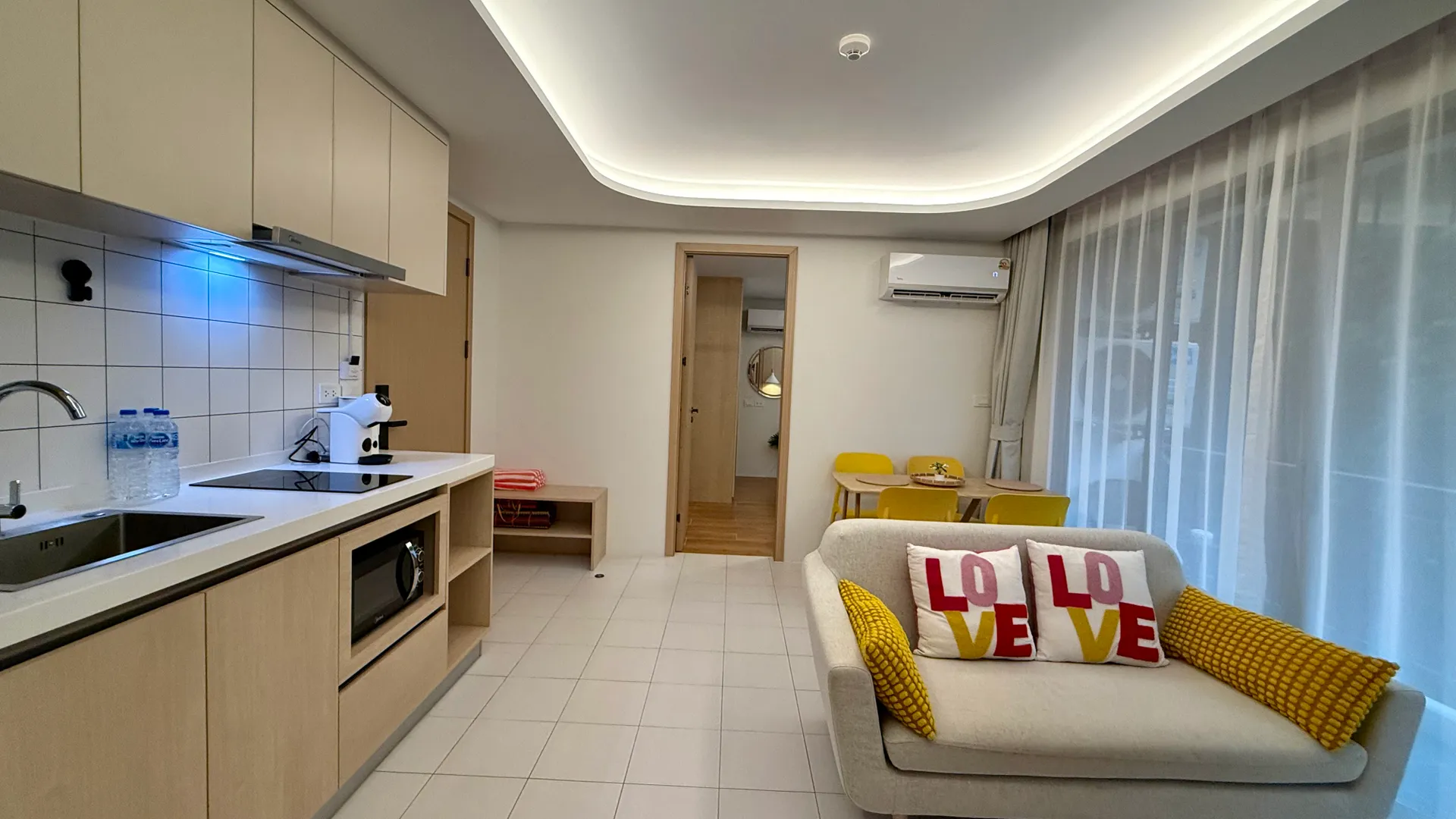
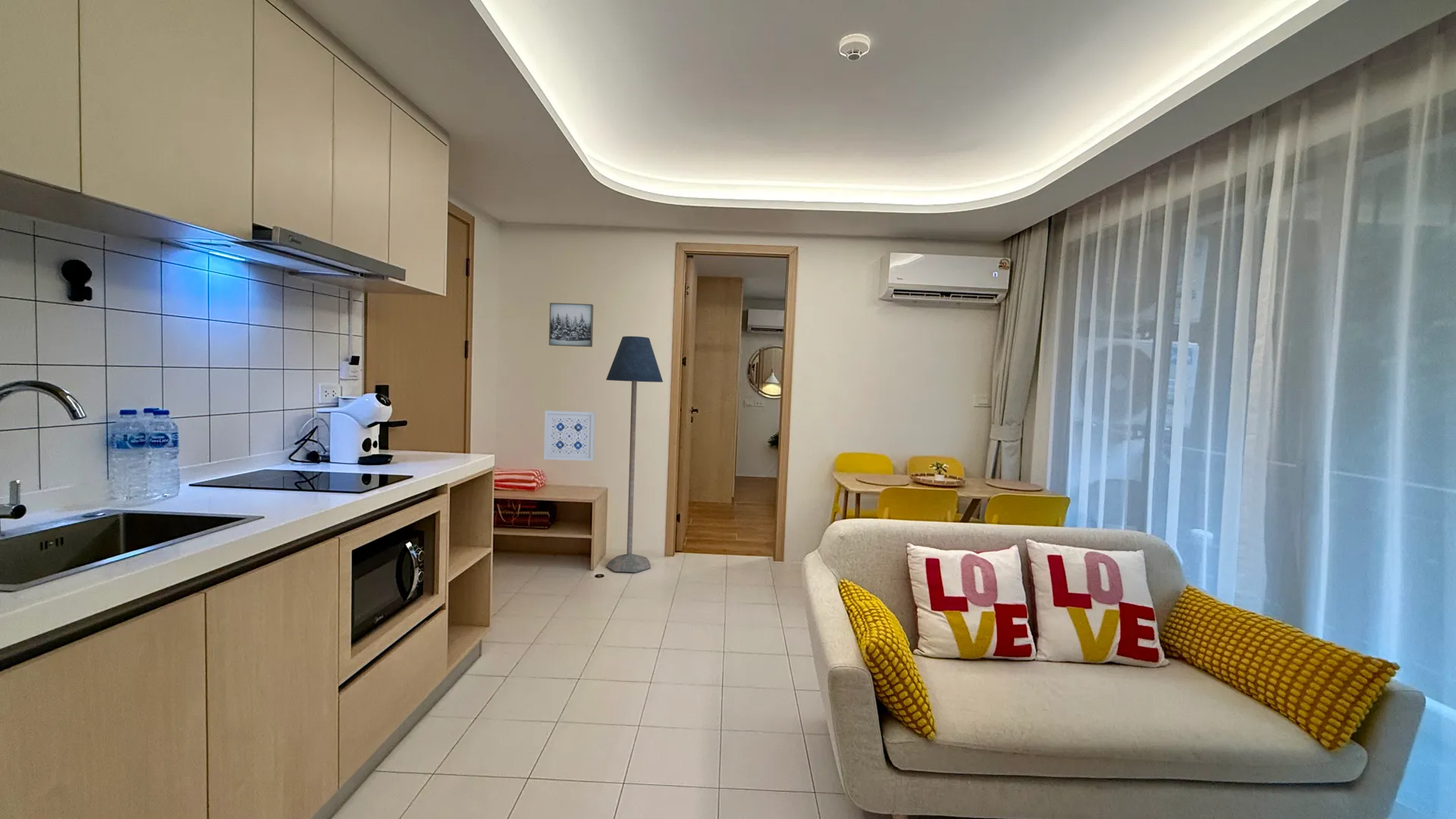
+ wall art [548,302,594,347]
+ floor lamp [605,335,664,573]
+ wall art [543,409,596,462]
